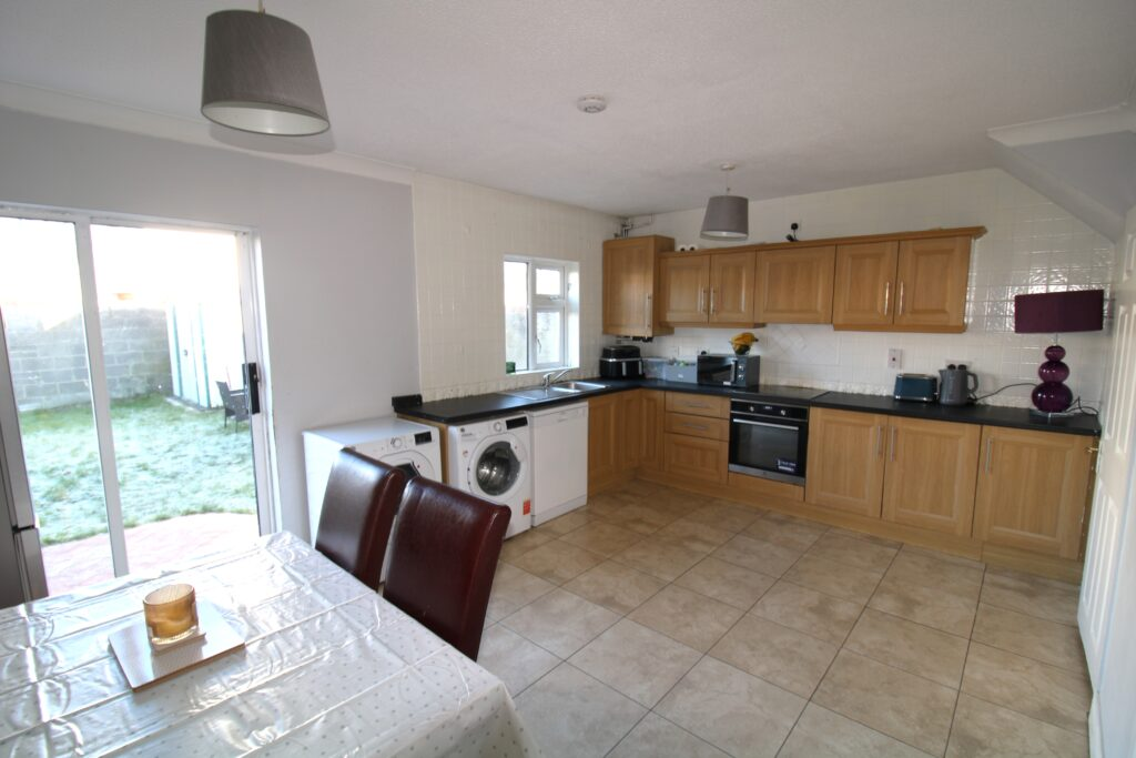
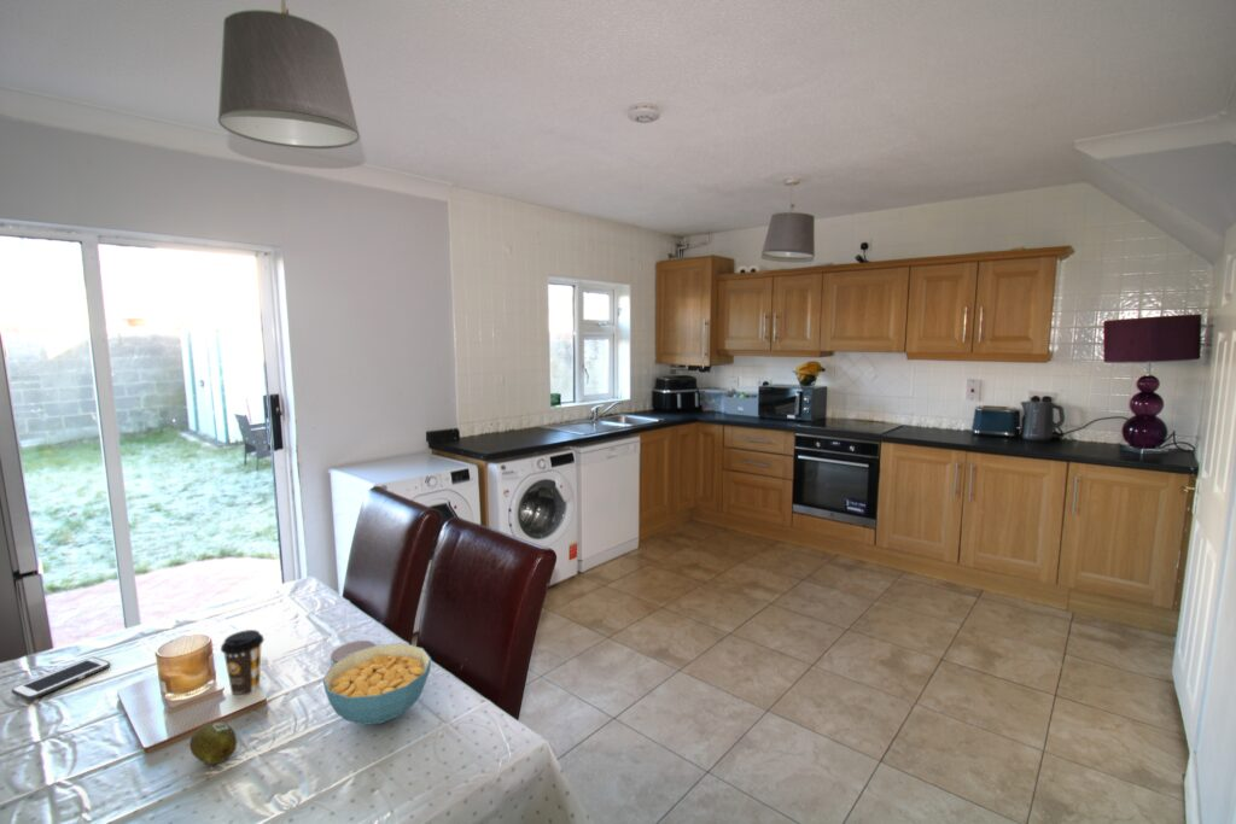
+ coaster [330,639,377,662]
+ cell phone [11,656,112,701]
+ fruit [188,720,238,766]
+ coffee cup [220,629,266,699]
+ cereal bowl [321,642,432,726]
